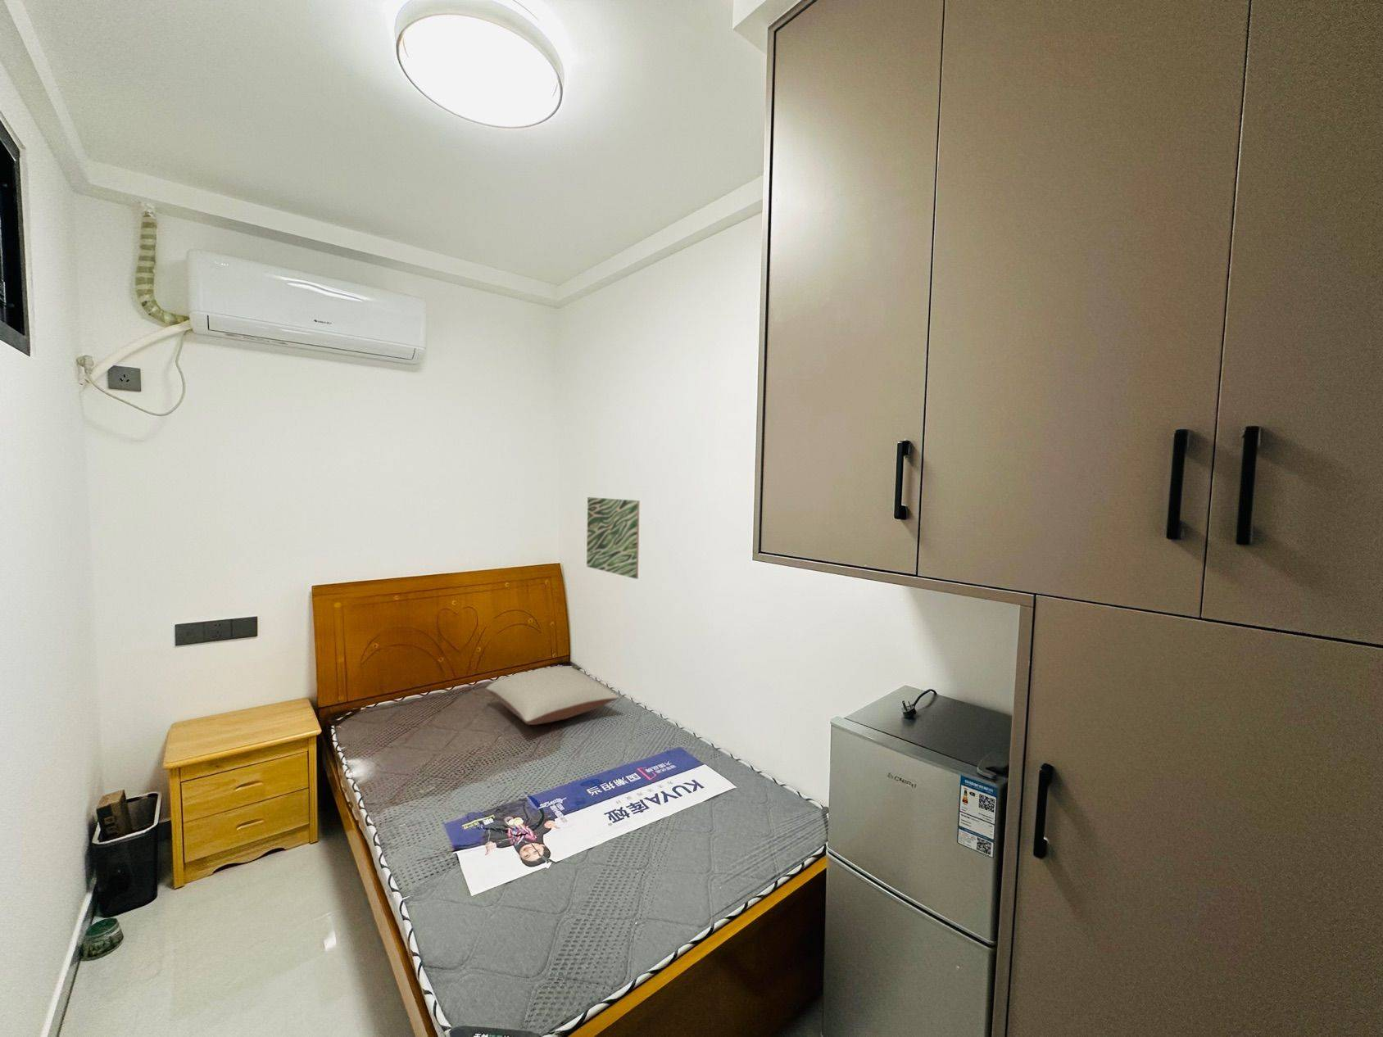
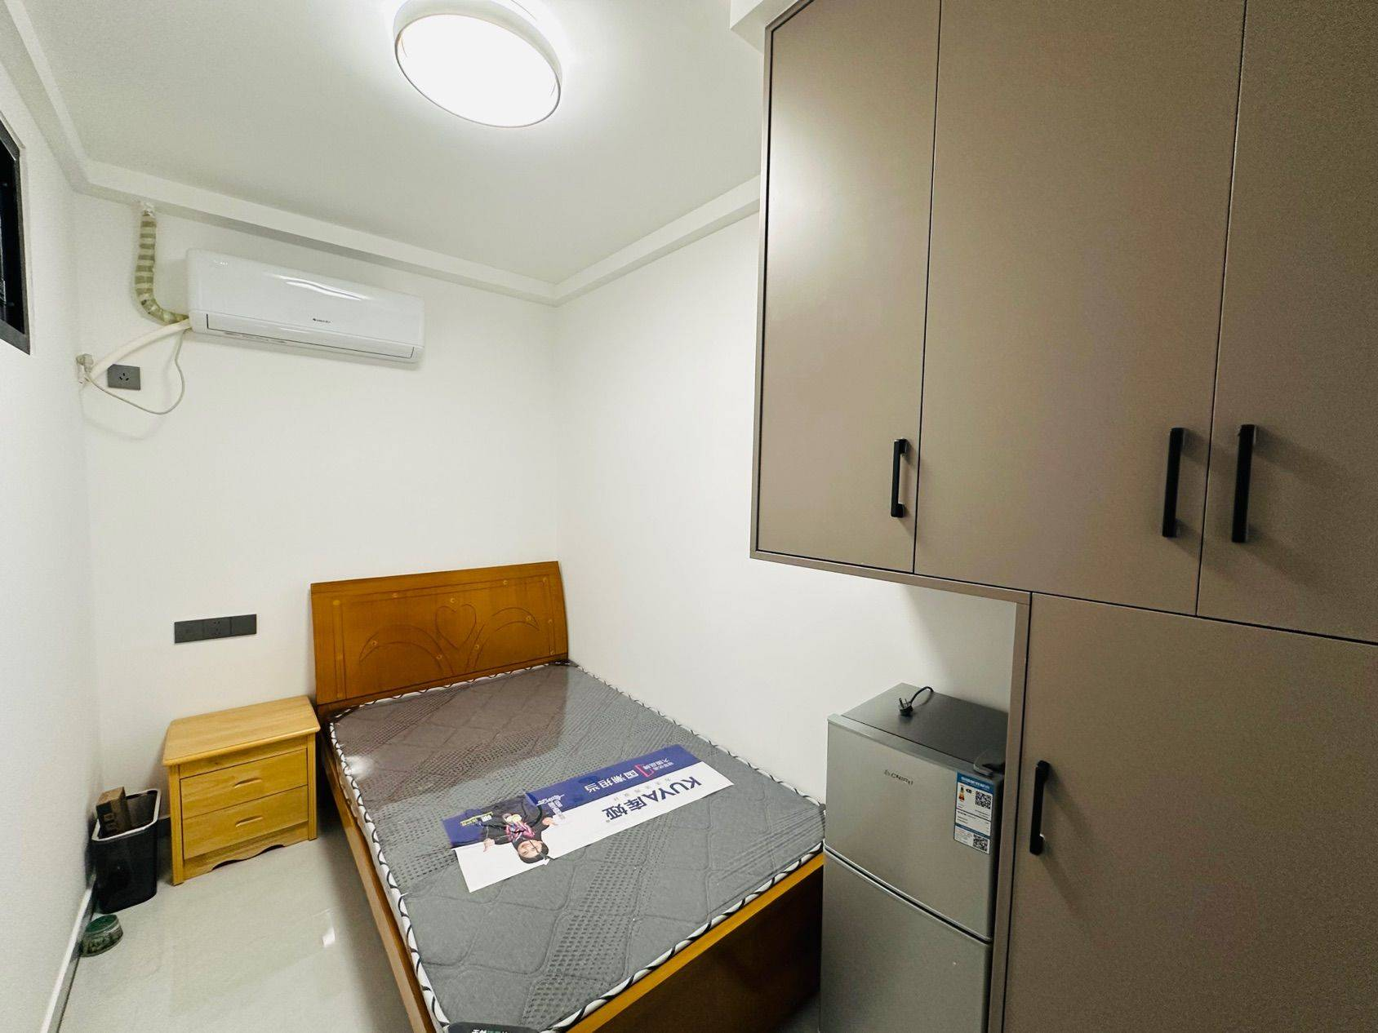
- pillow [485,666,621,725]
- wall art [586,497,640,580]
